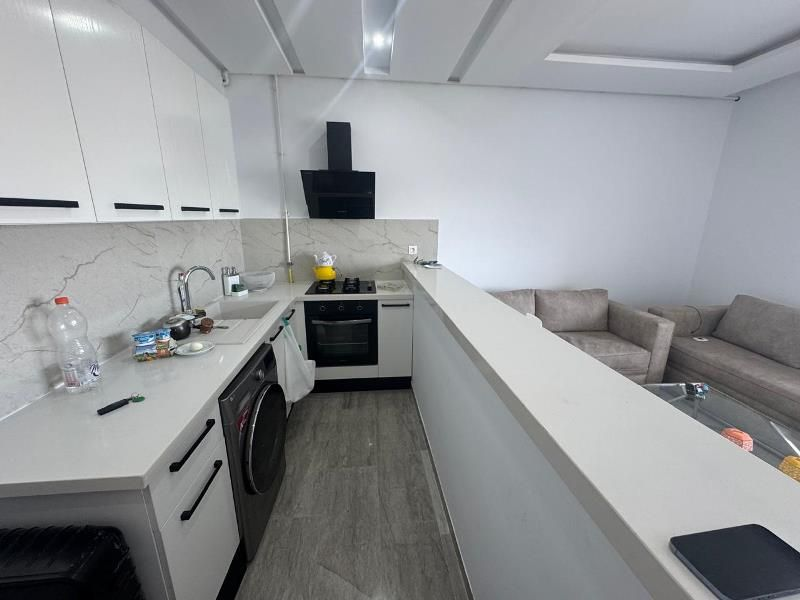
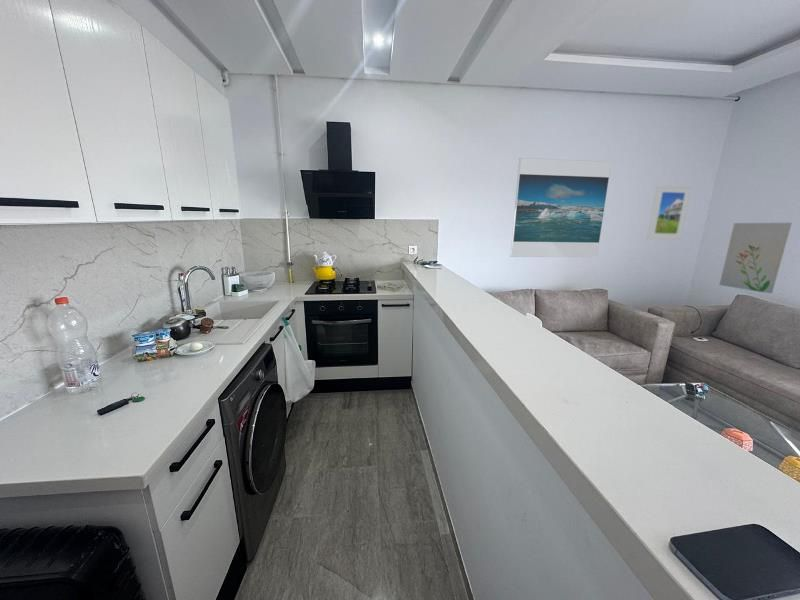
+ wall art [718,222,793,294]
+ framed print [509,157,612,258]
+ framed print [646,184,693,241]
